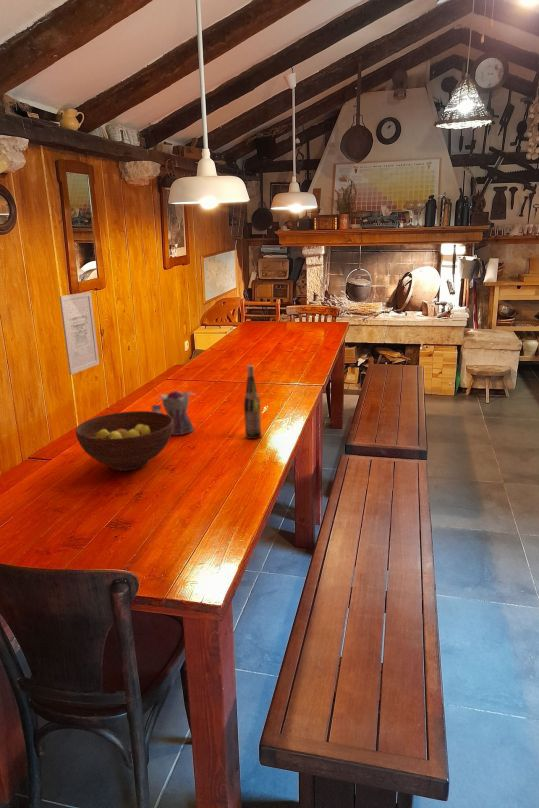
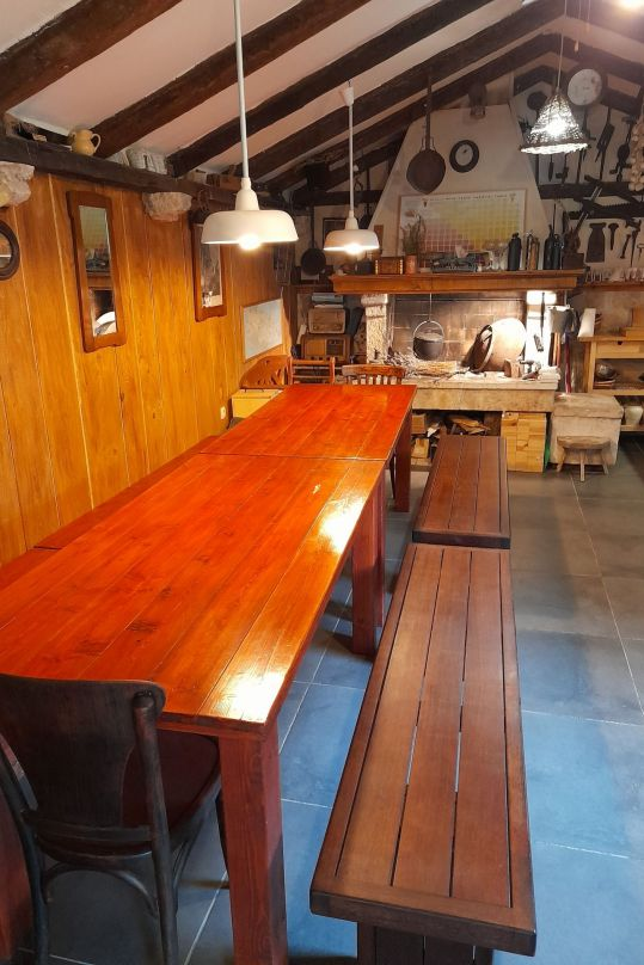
- wine bottle [243,364,262,440]
- fruit bowl [75,410,173,472]
- wall art [58,291,100,376]
- teapot [151,390,198,436]
